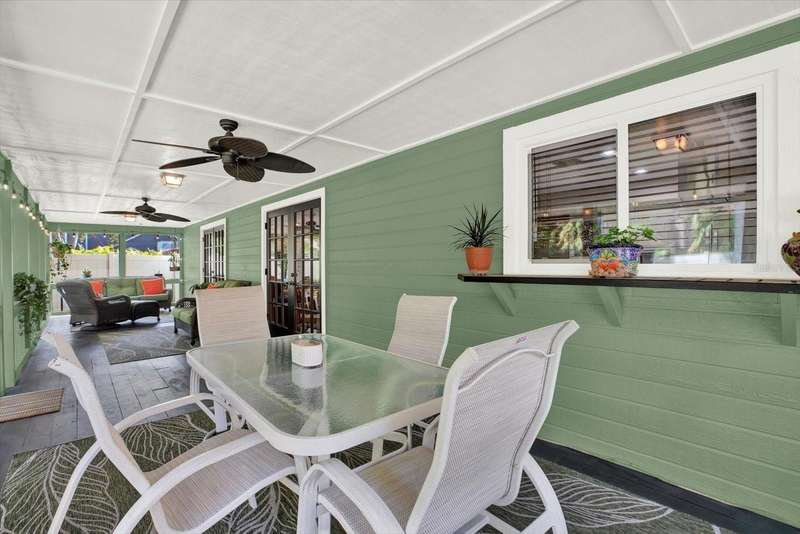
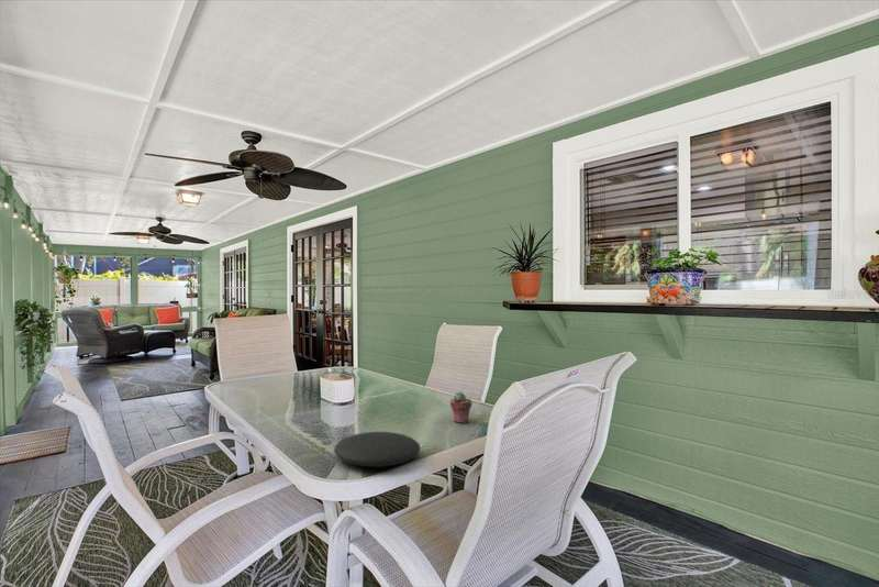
+ plate [333,431,421,468]
+ potted succulent [449,390,472,424]
